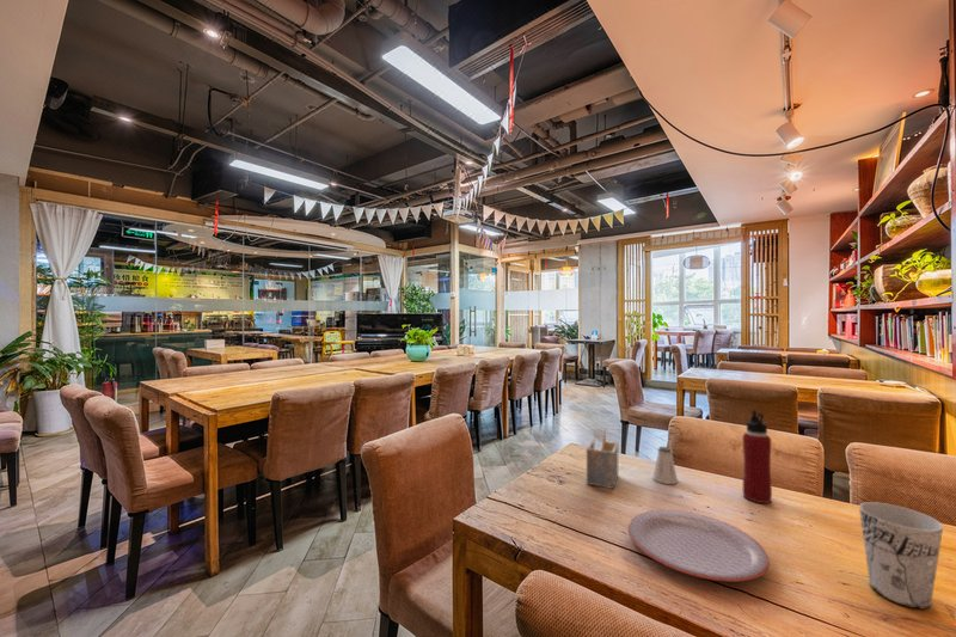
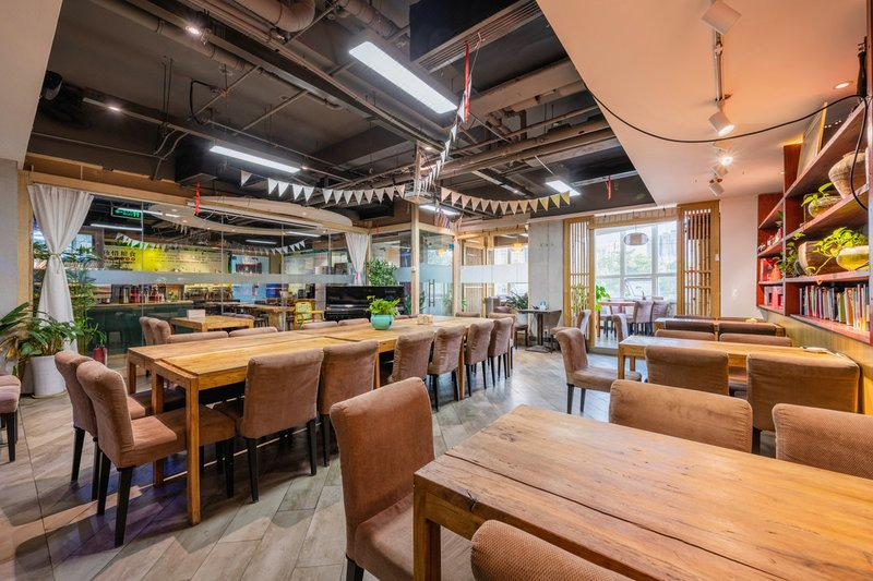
- saltshaker [651,446,679,485]
- napkin holder [586,427,619,490]
- water bottle [742,409,773,504]
- cup [858,501,944,611]
- plate [627,509,771,583]
